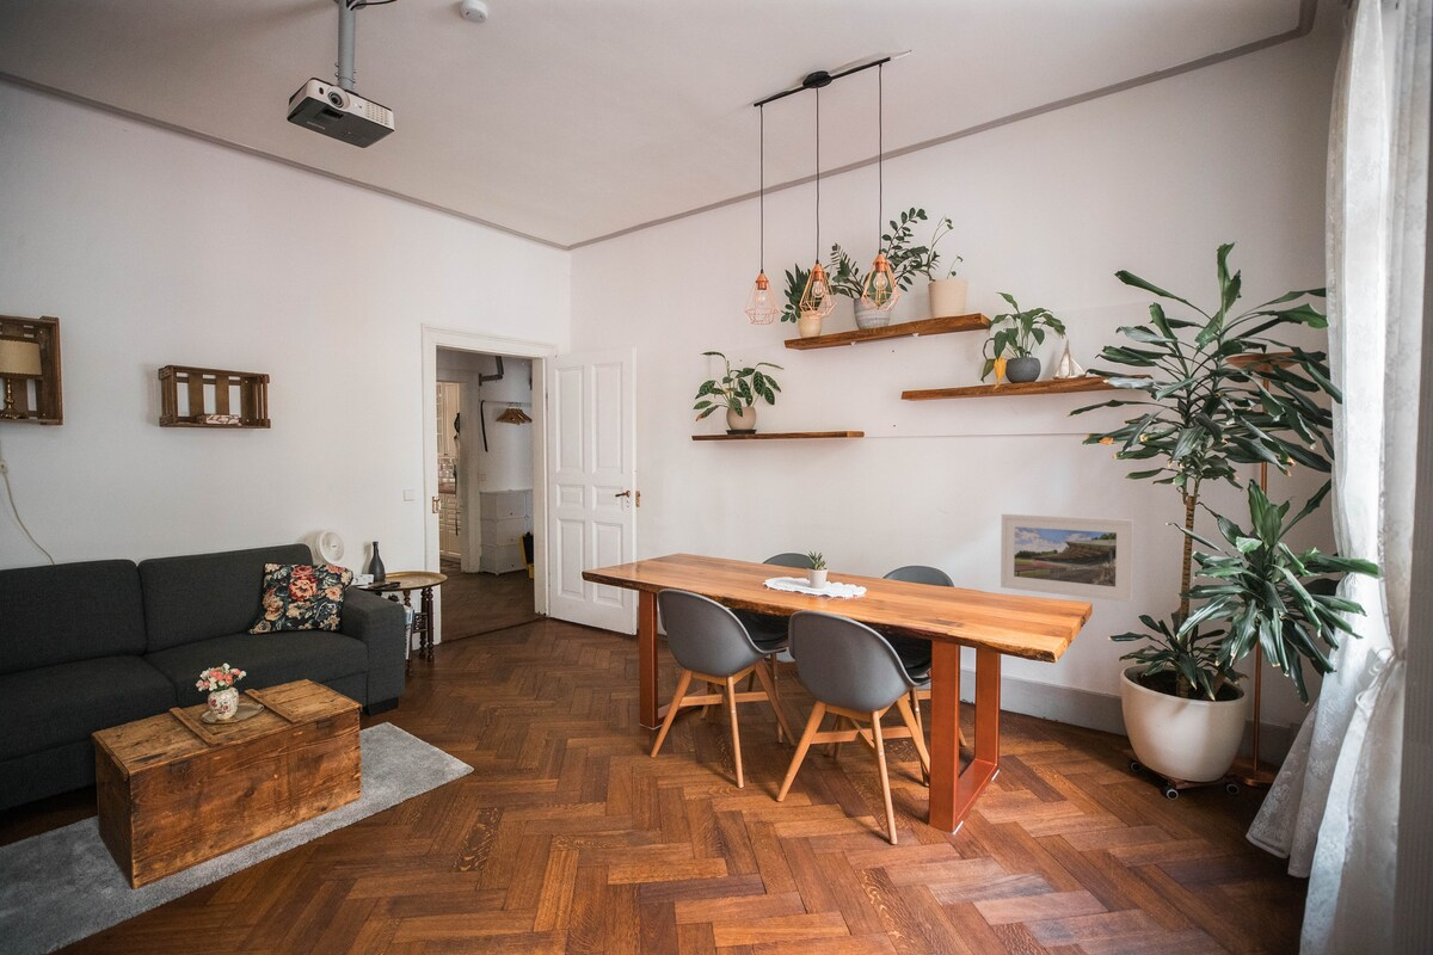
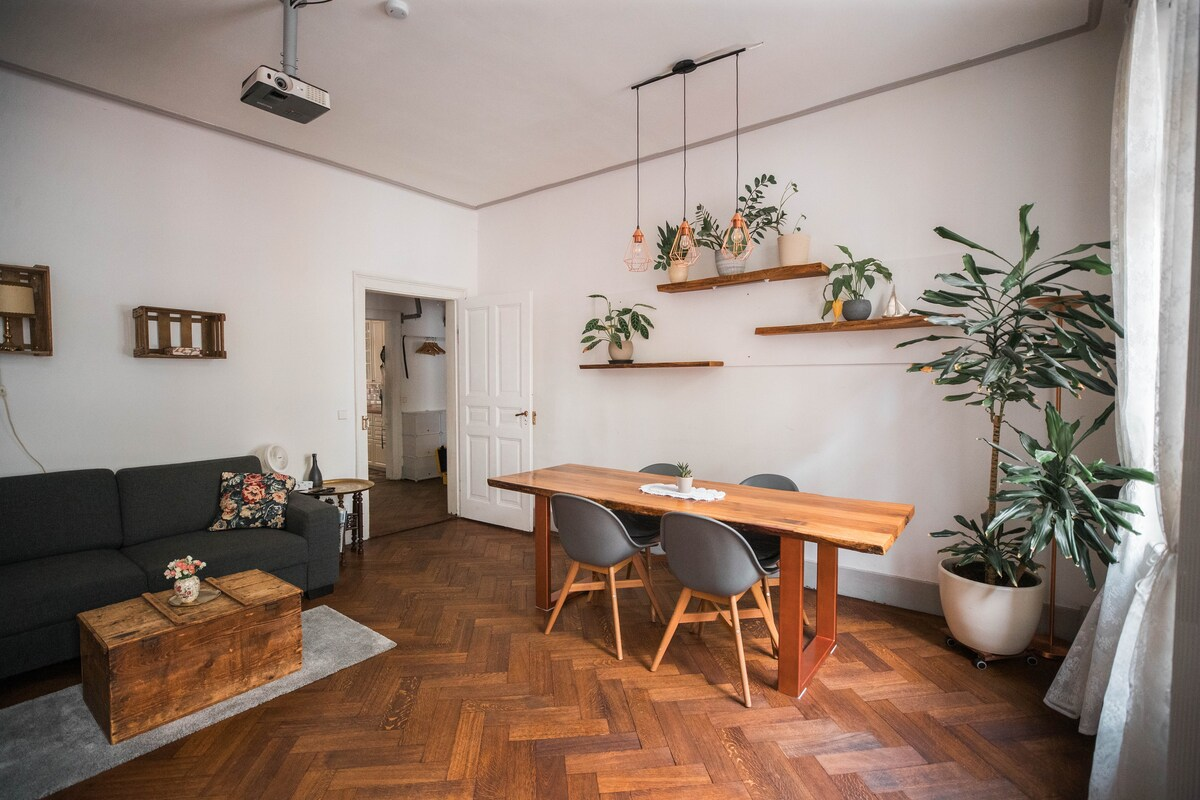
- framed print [1000,512,1134,603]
